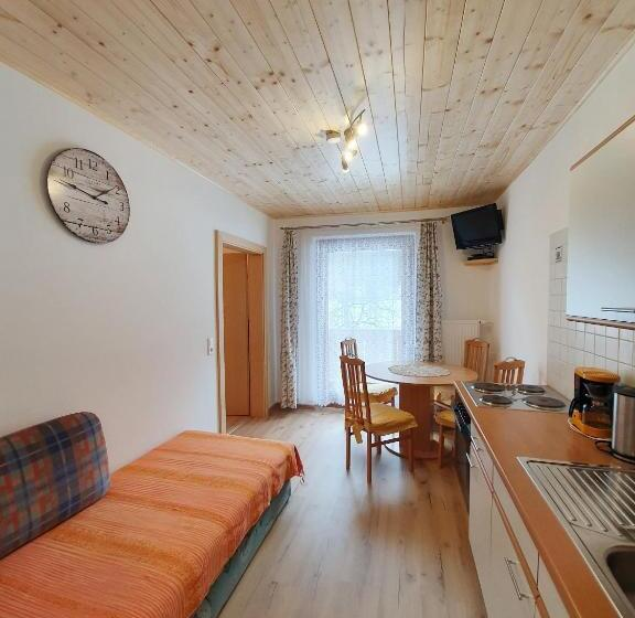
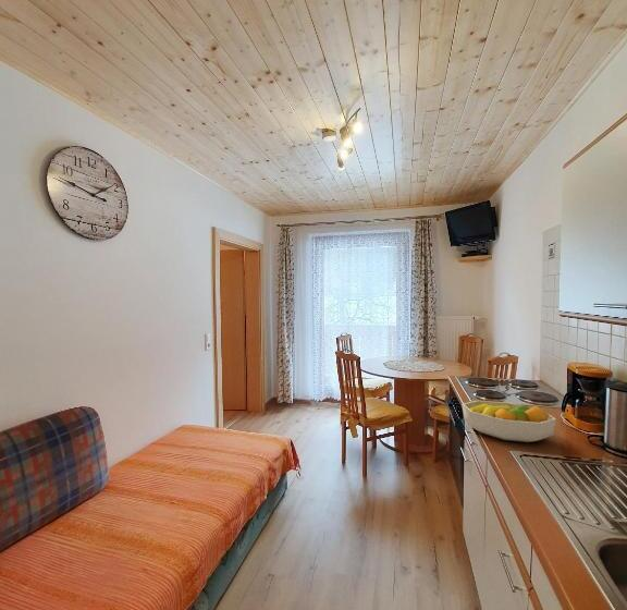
+ fruit bowl [460,400,557,443]
